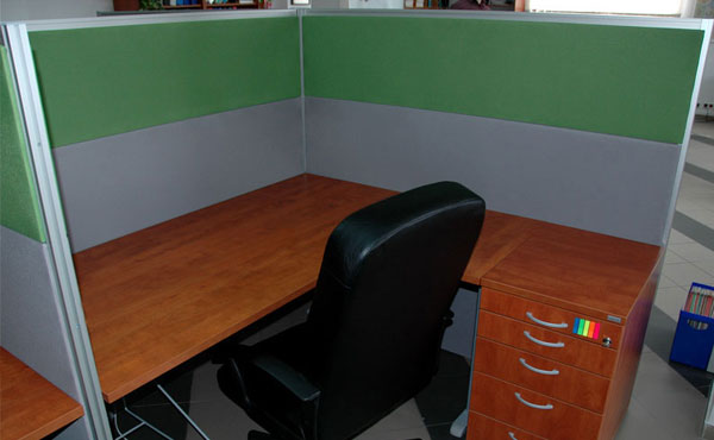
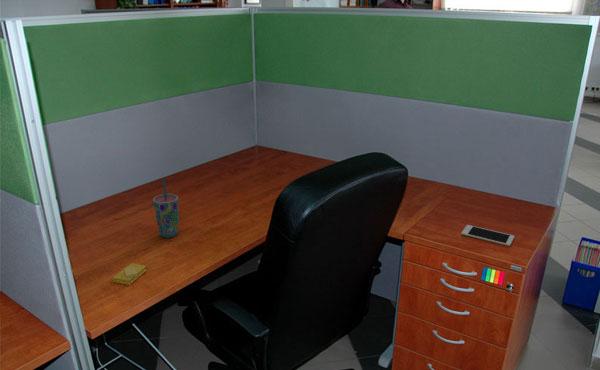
+ cell phone [460,224,515,247]
+ cup [152,179,180,238]
+ sticky notes [112,263,148,286]
